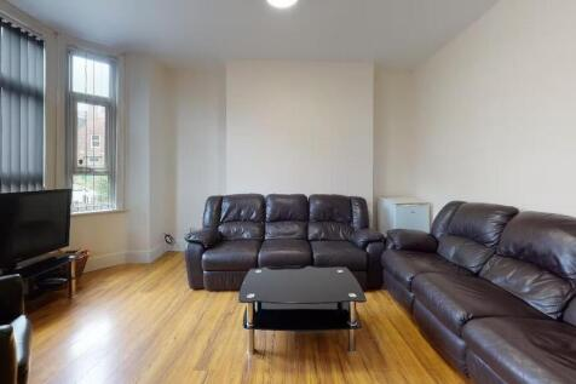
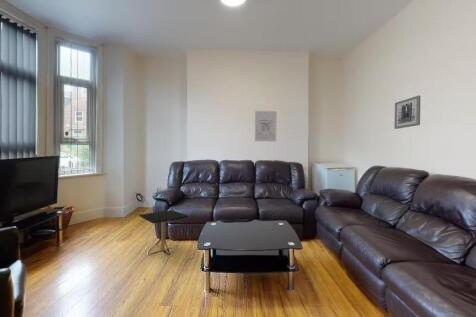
+ wall art [254,110,278,142]
+ side table [138,209,189,256]
+ wall art [394,95,421,130]
